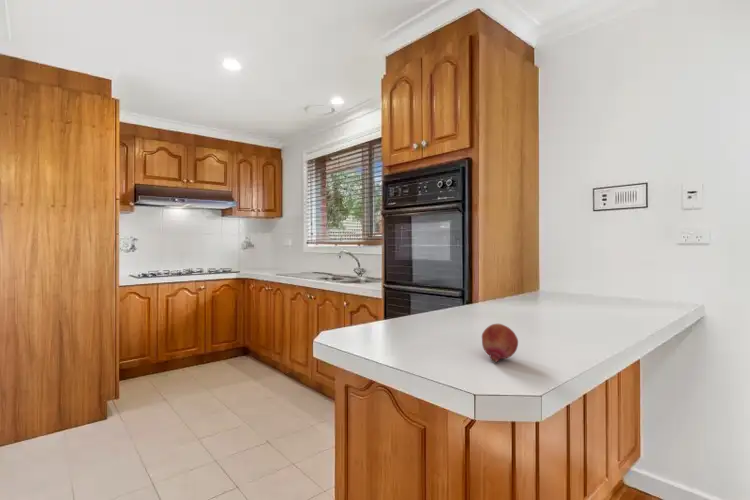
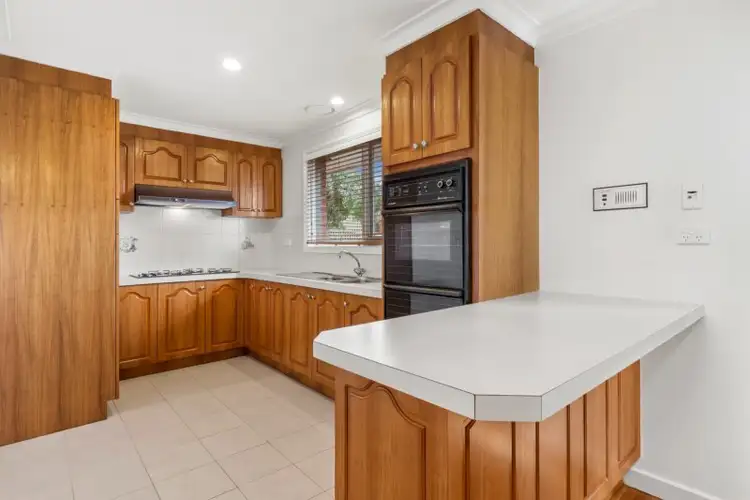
- fruit [481,323,519,363]
